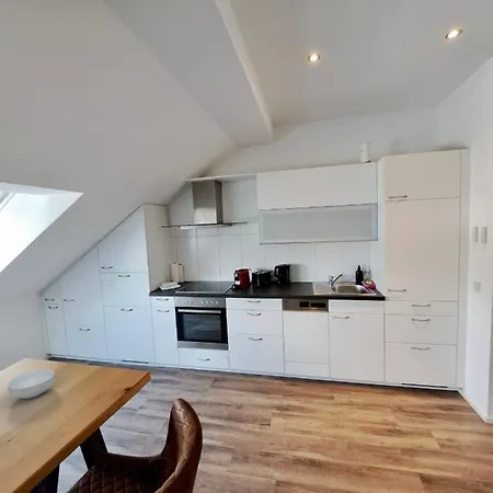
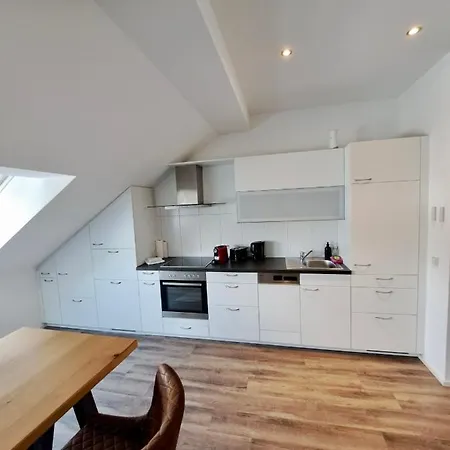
- cereal bowl [7,368,56,400]
